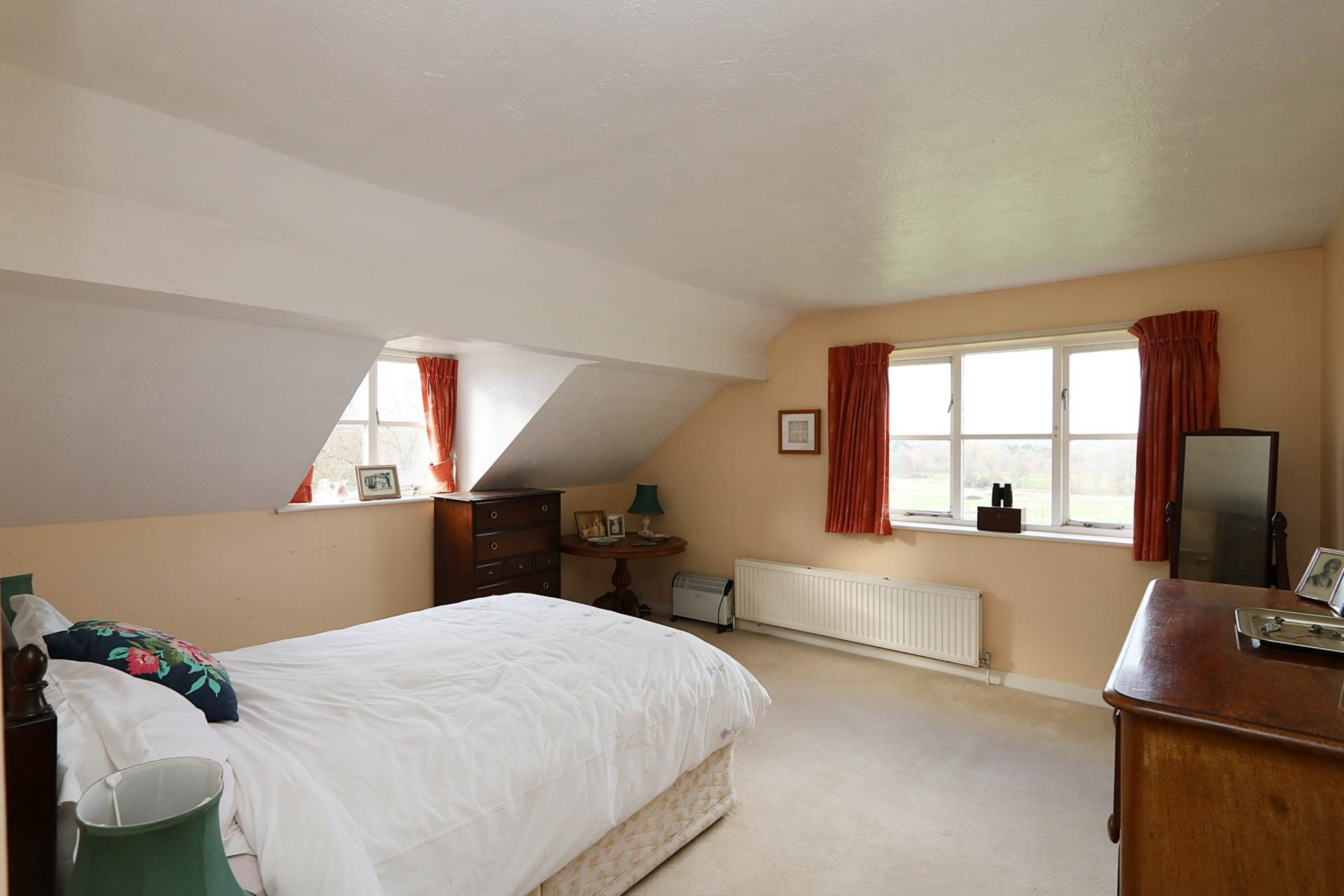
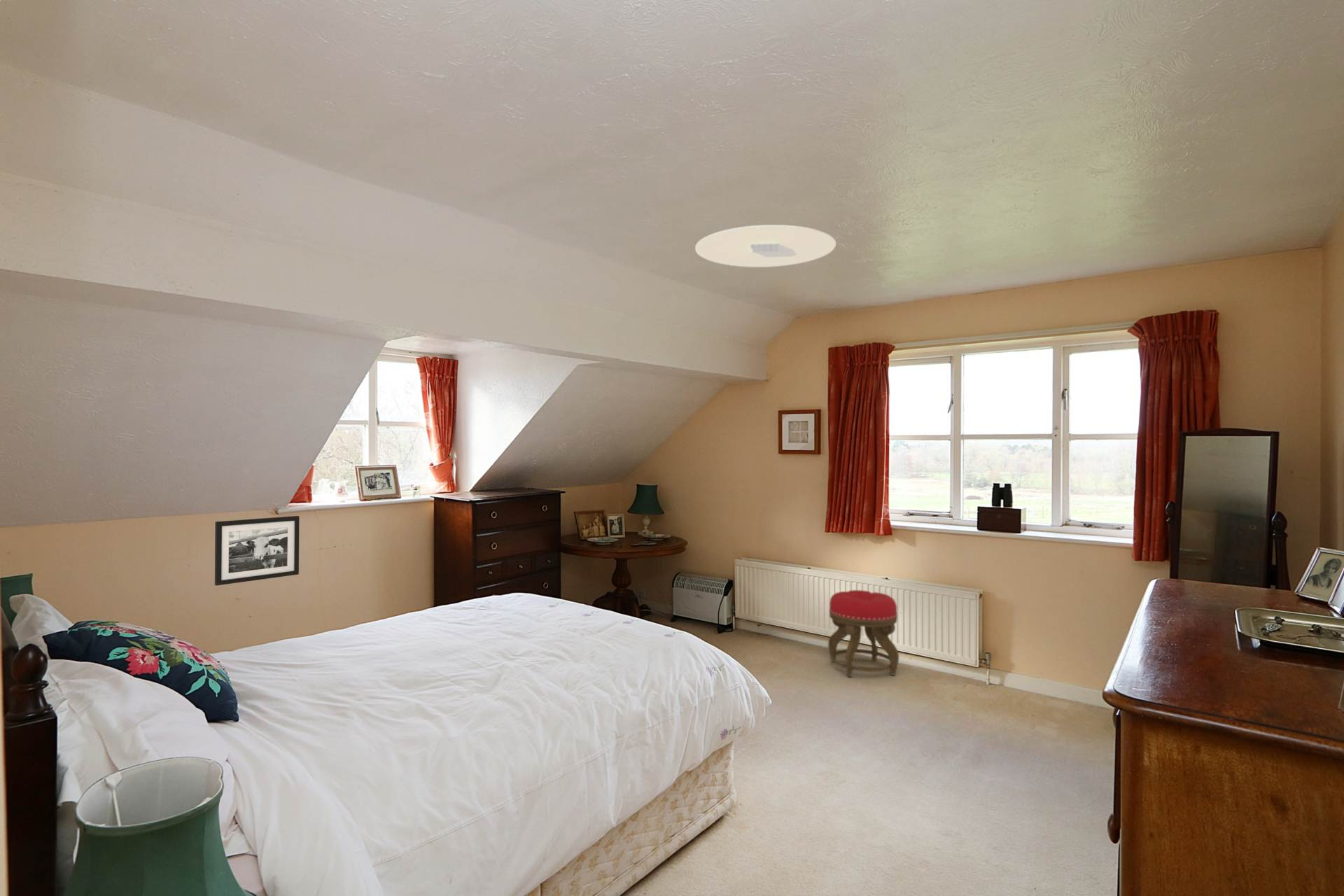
+ stool [827,589,900,678]
+ ceiling light [694,224,837,268]
+ picture frame [214,515,300,587]
